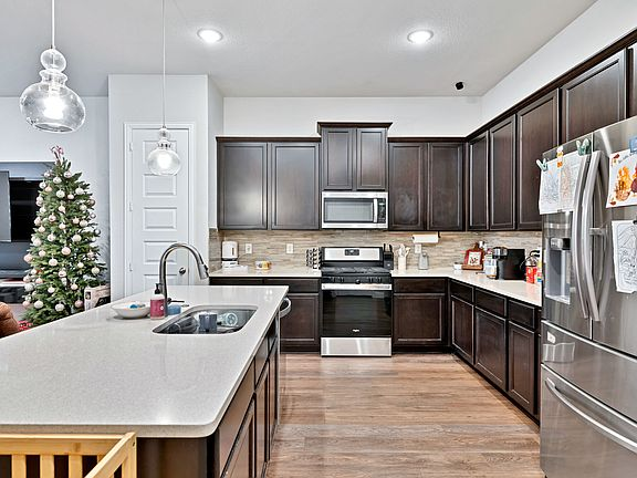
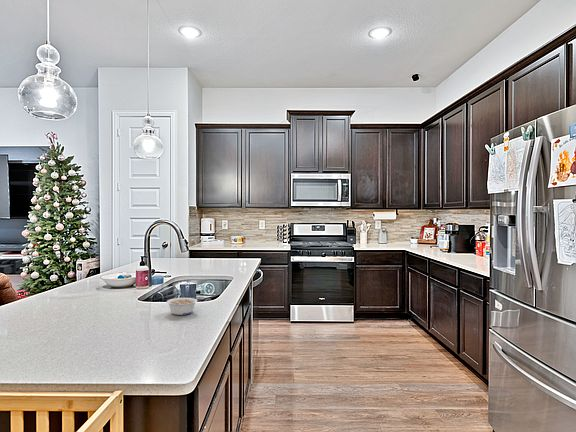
+ legume [166,297,198,316]
